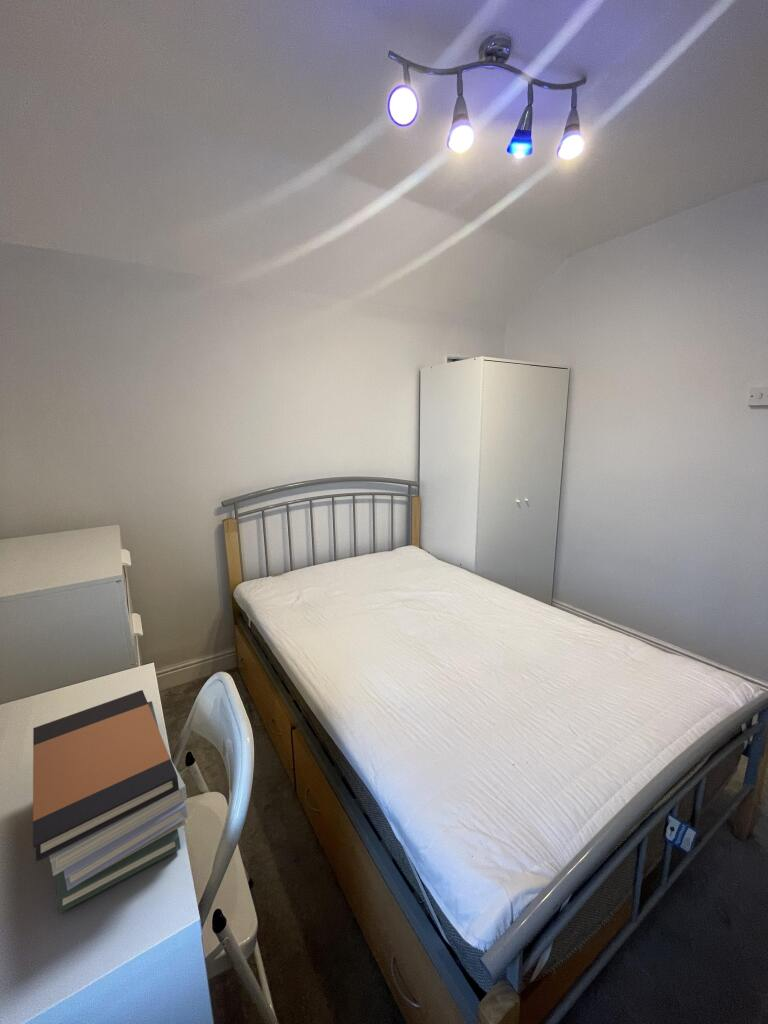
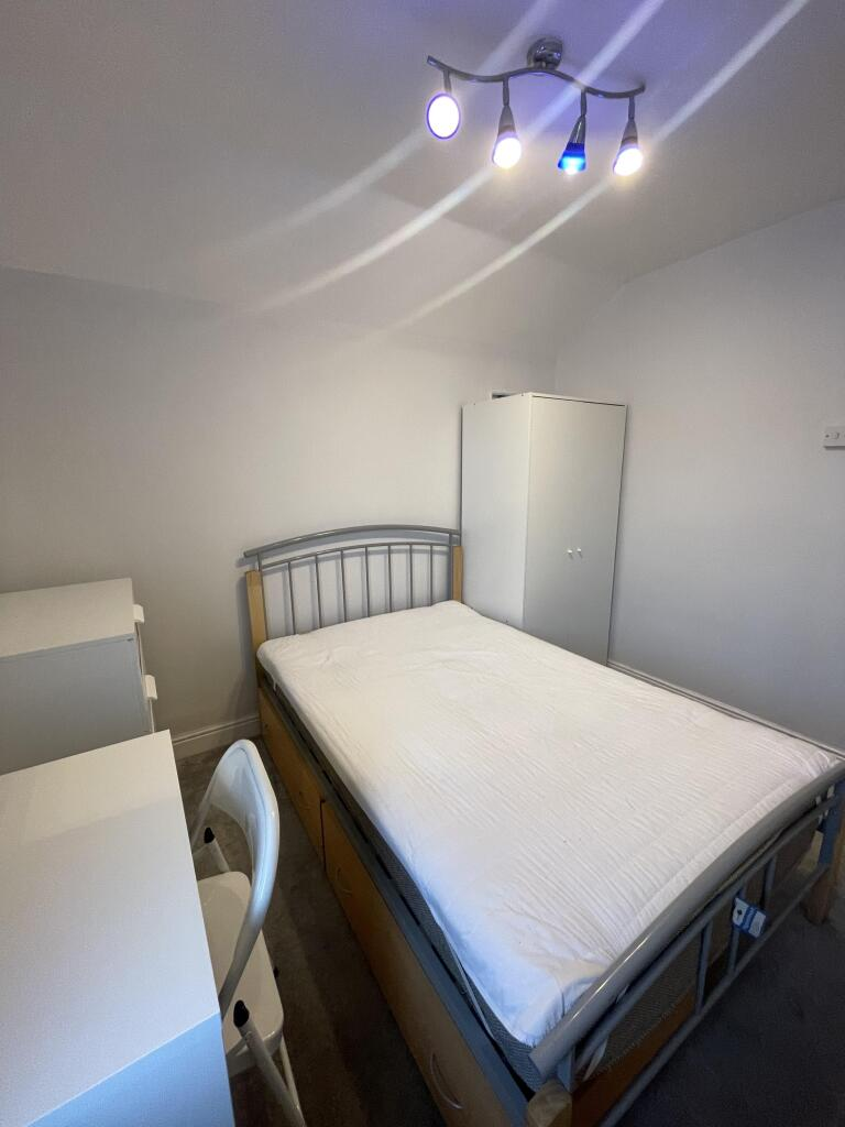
- book stack [32,689,188,914]
